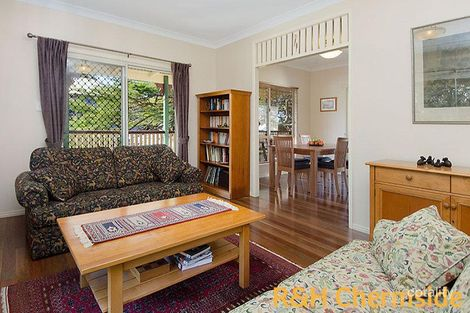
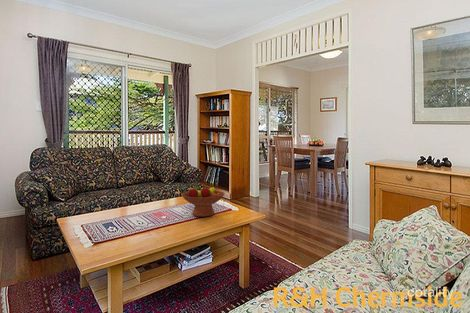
+ fruit bowl [180,184,226,218]
